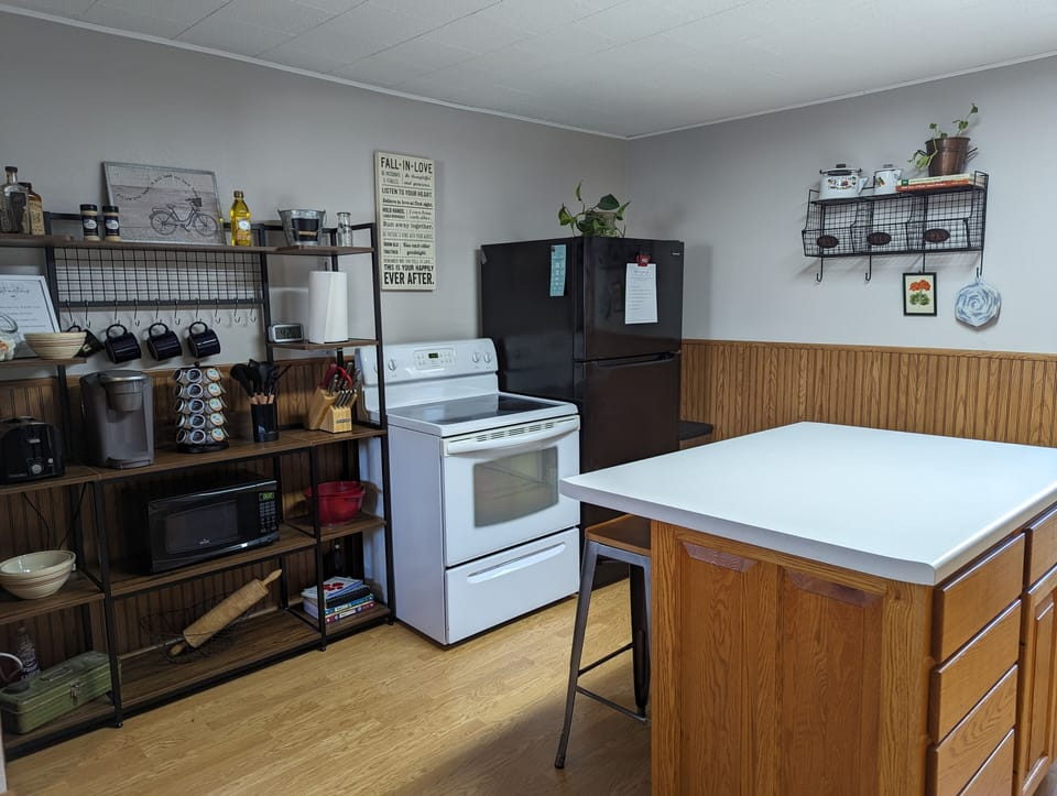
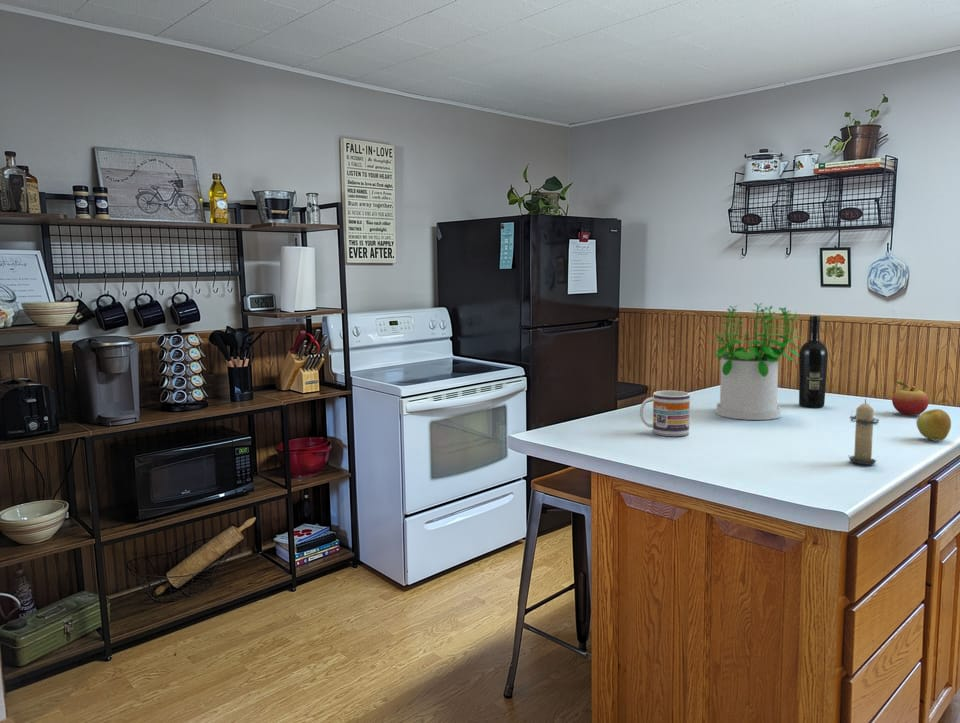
+ fruit [891,381,930,416]
+ apple [915,408,952,442]
+ potted plant [712,302,802,421]
+ mug [639,390,691,437]
+ wine bottle [798,315,829,408]
+ candle [848,398,881,465]
